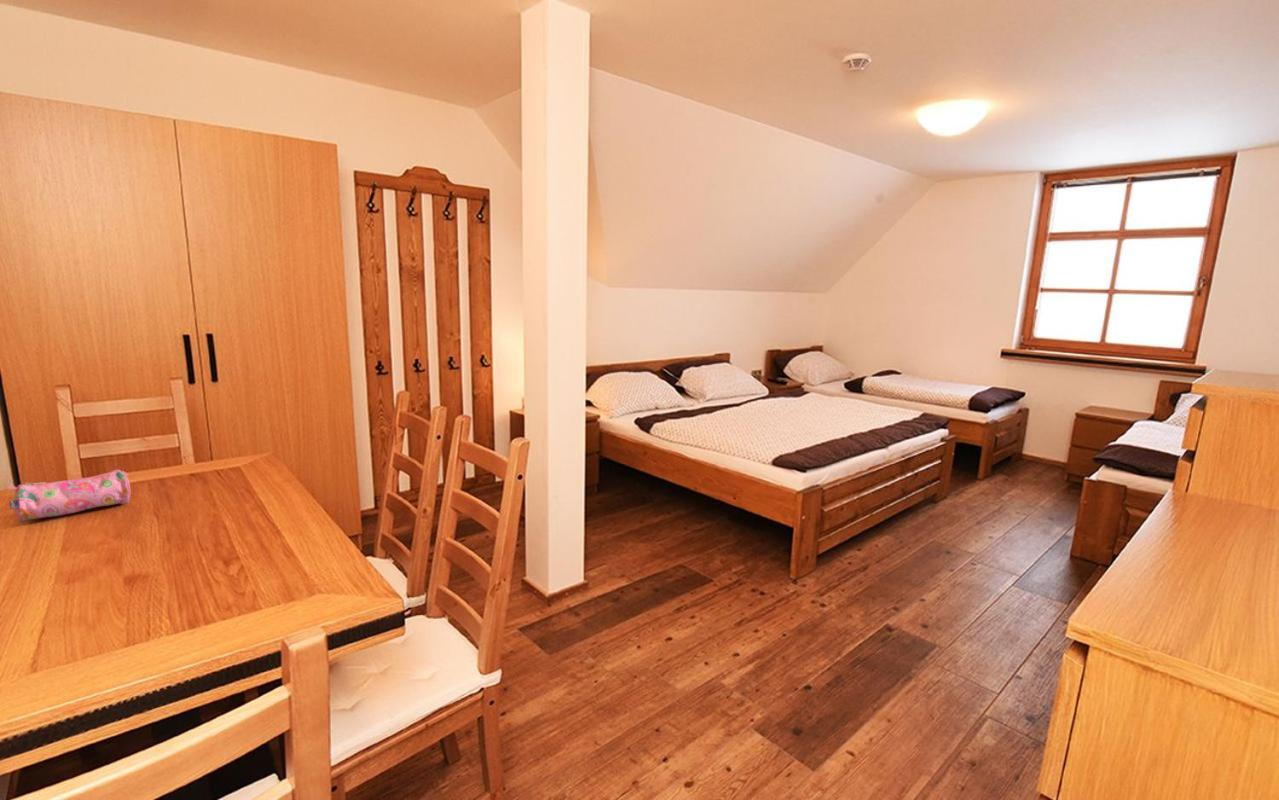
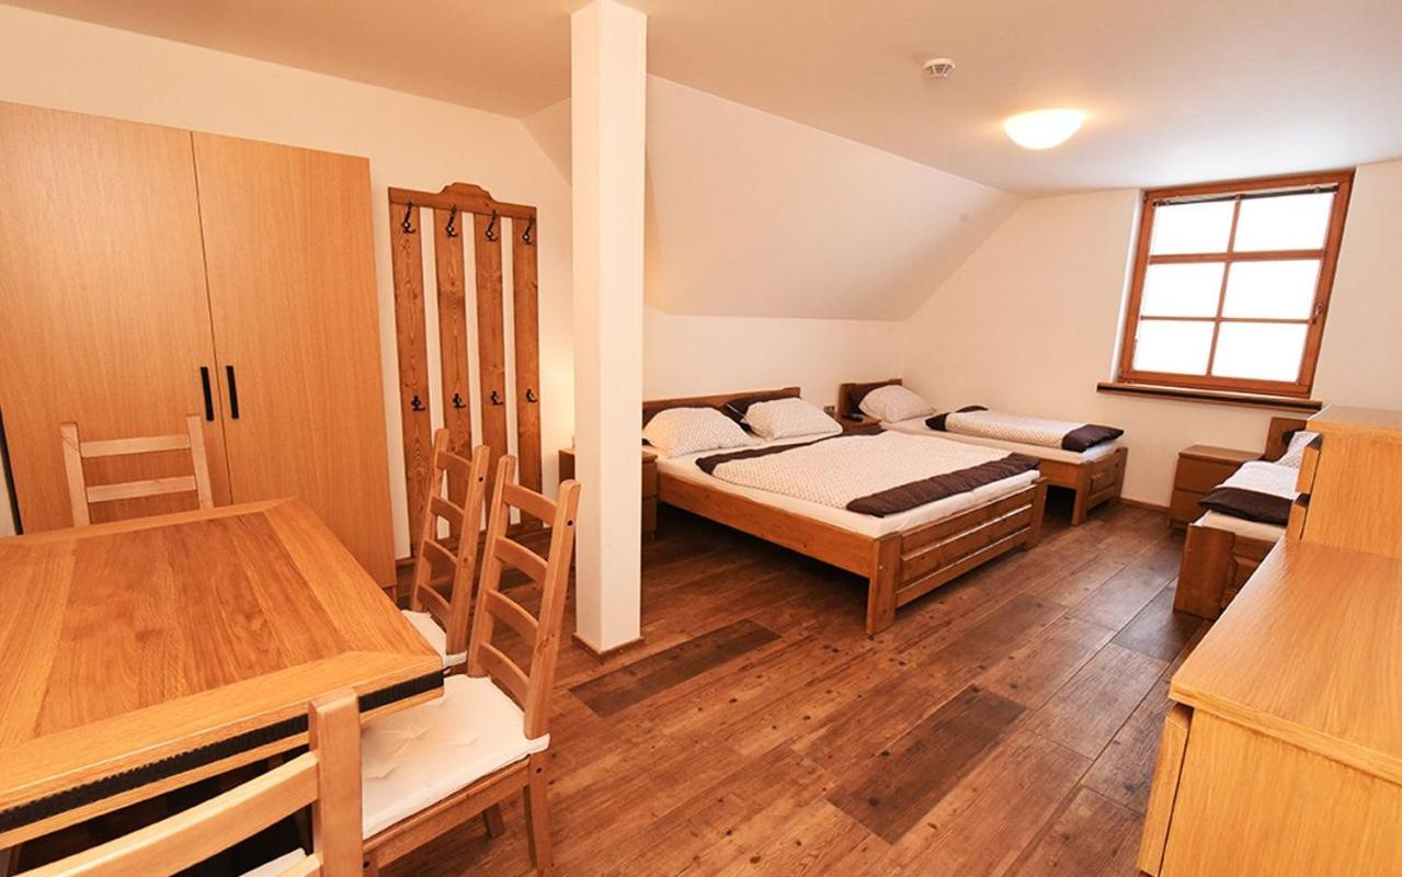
- pencil case [7,469,132,522]
